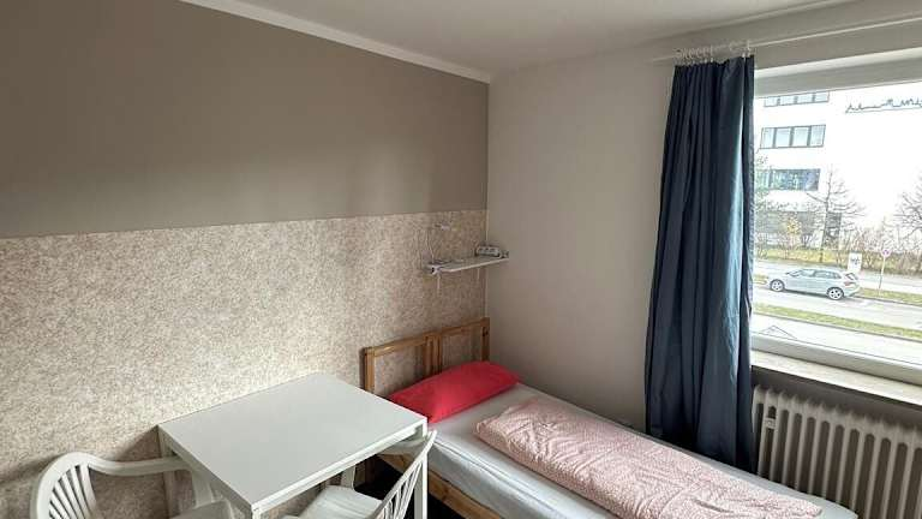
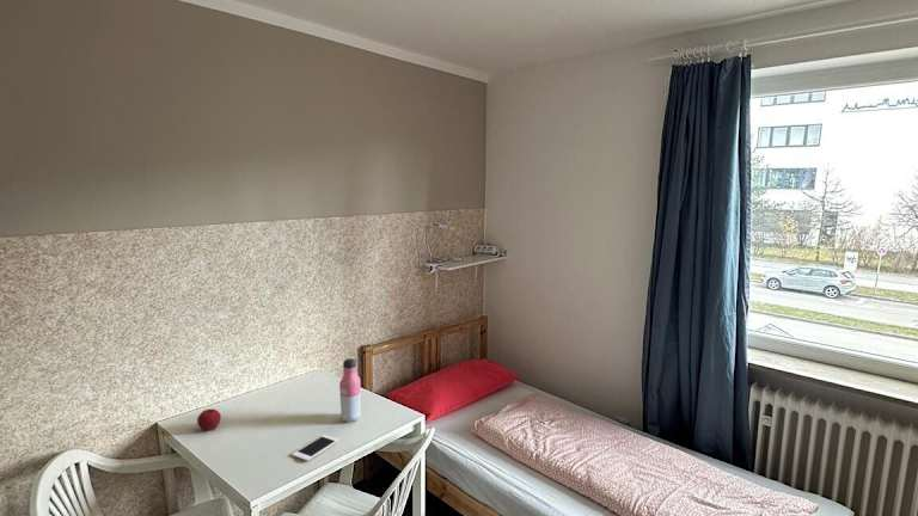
+ cell phone [290,434,339,462]
+ apple [196,408,222,432]
+ water bottle [338,357,362,423]
